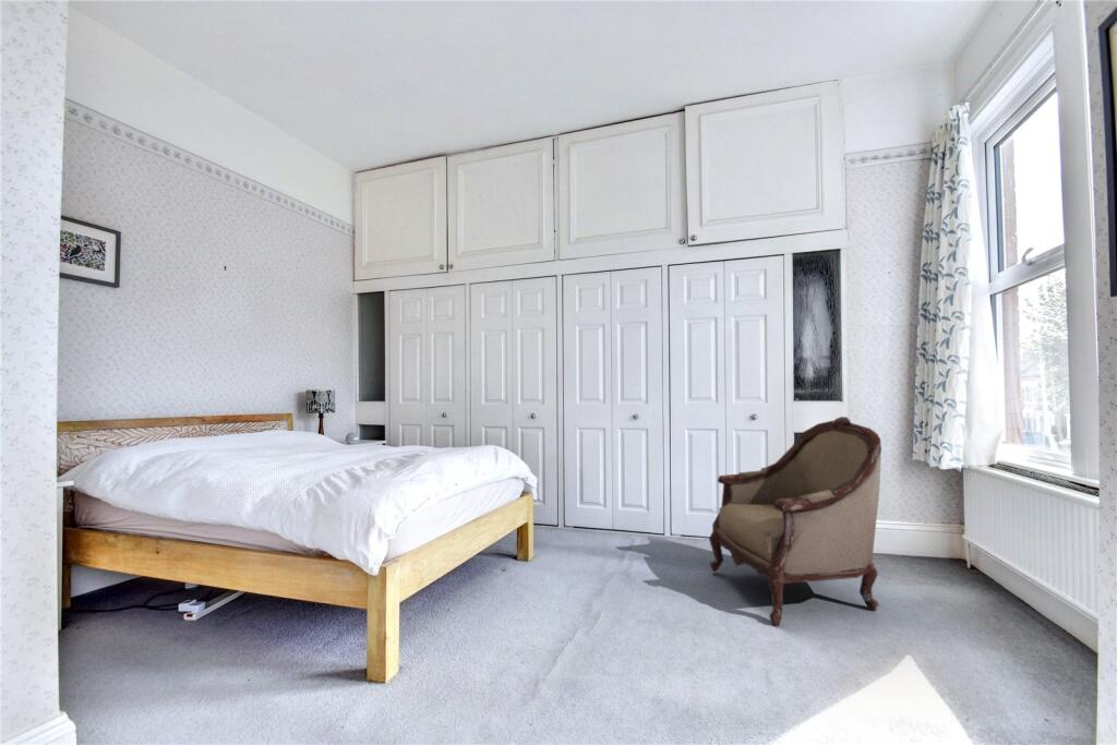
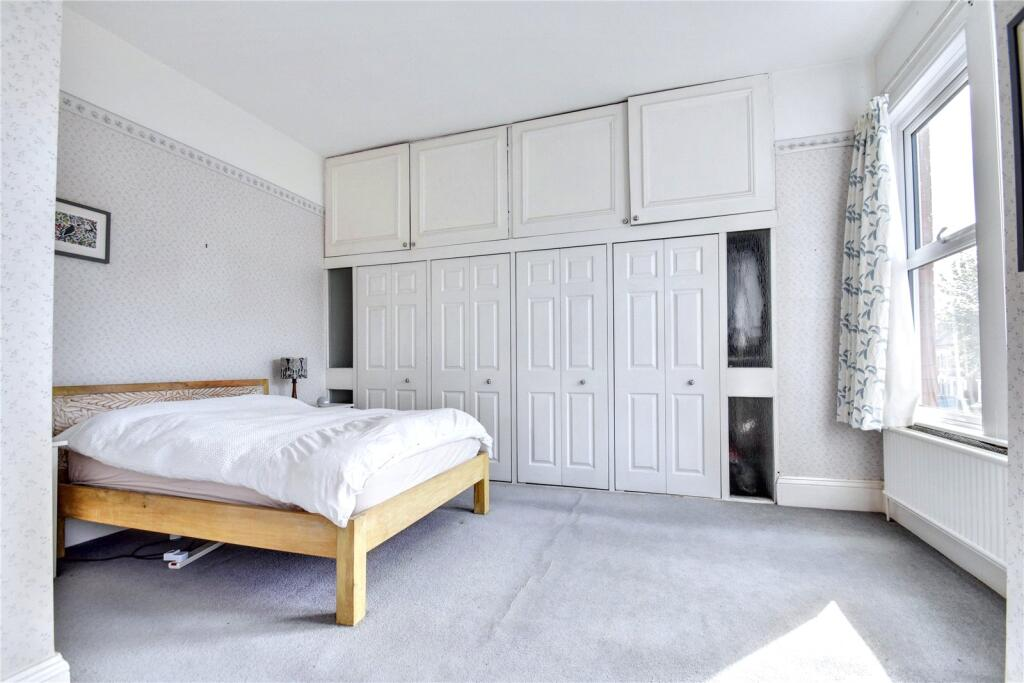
- armchair [708,416,882,628]
